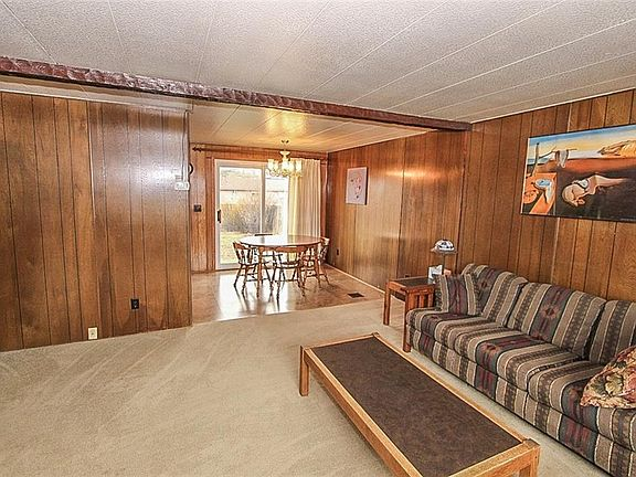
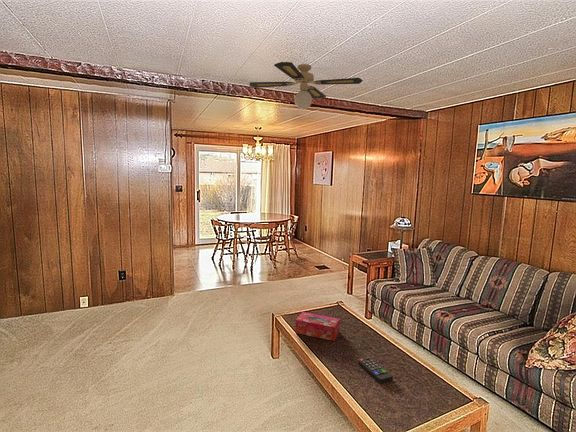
+ remote control [357,356,394,384]
+ ceiling fan [248,61,364,110]
+ tissue box [294,311,341,342]
